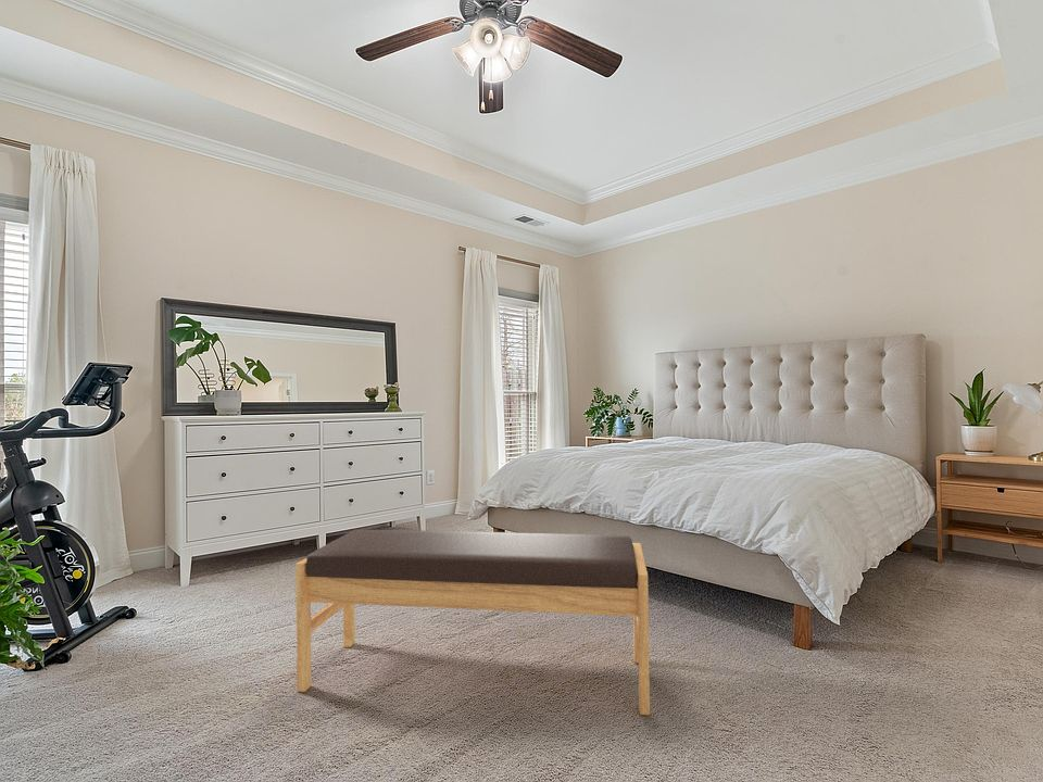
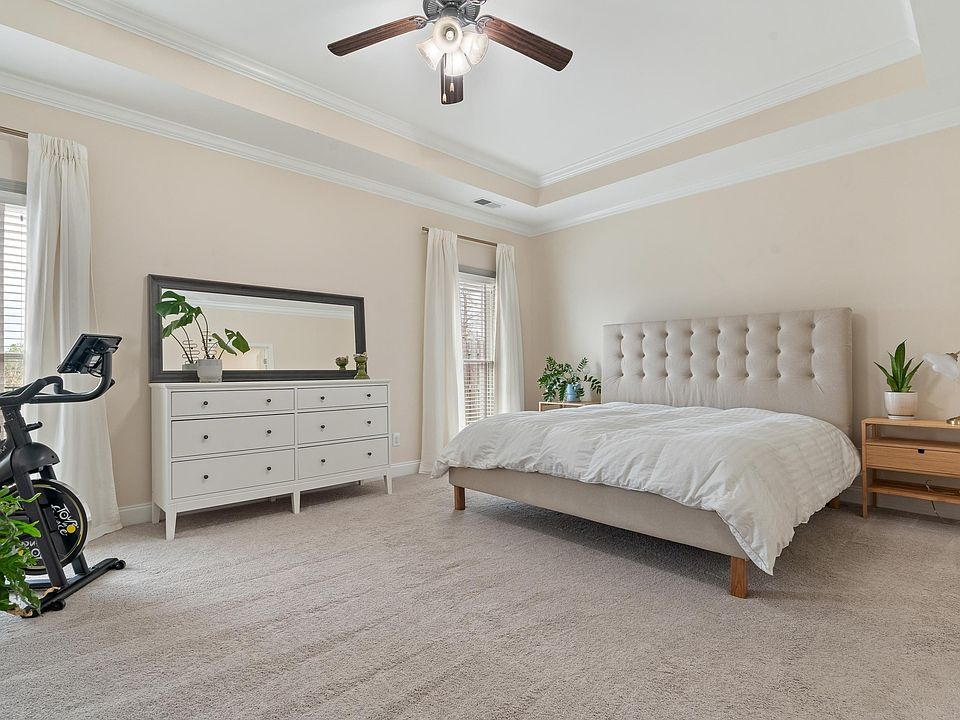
- bench [296,529,651,716]
